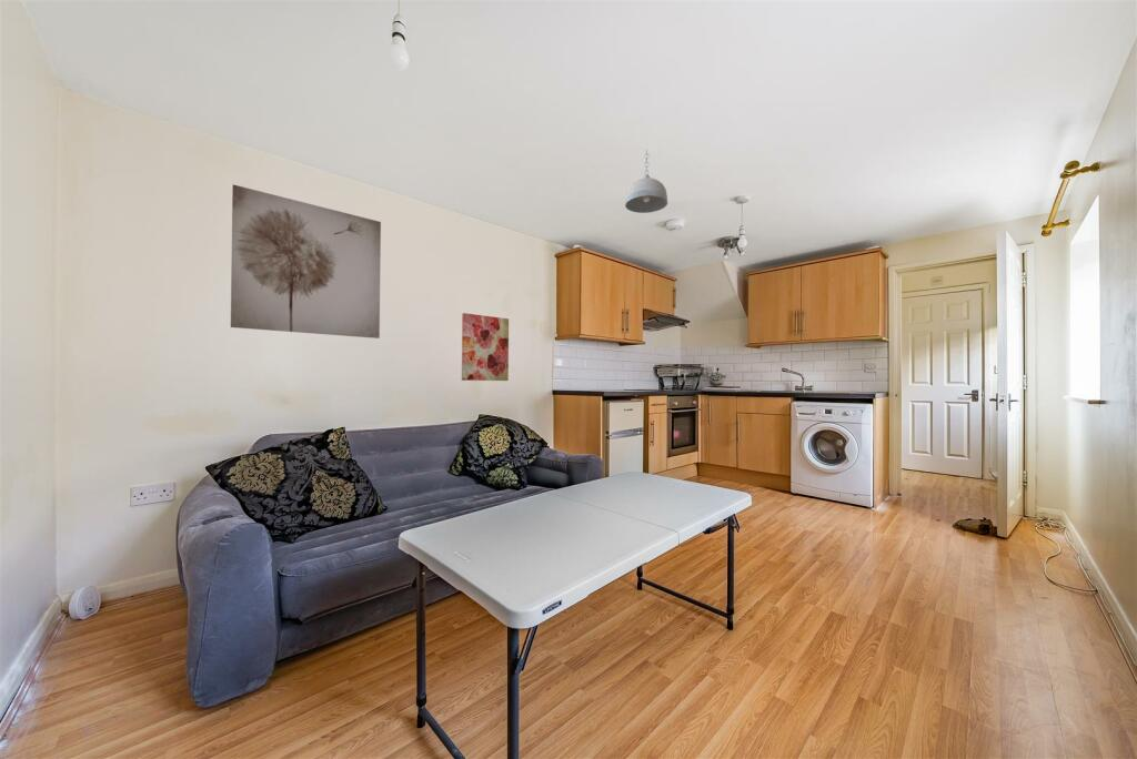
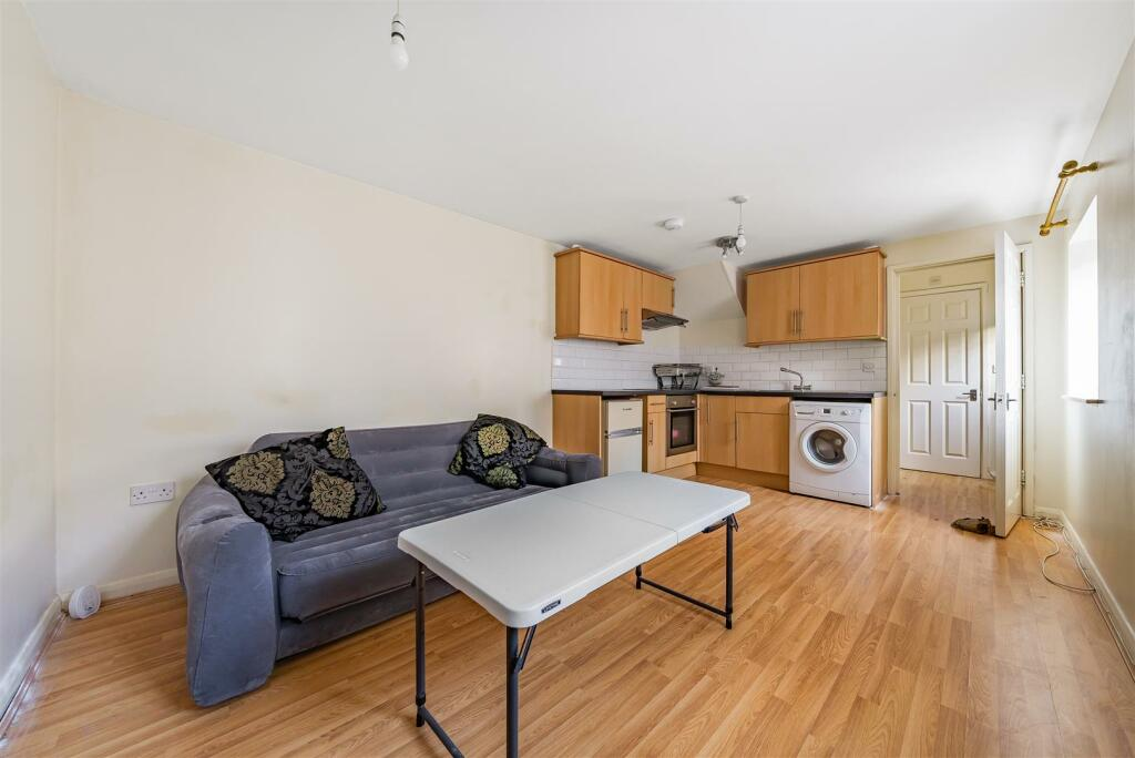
- wall art [230,183,382,340]
- wall art [461,312,510,382]
- pendant light [624,149,668,214]
